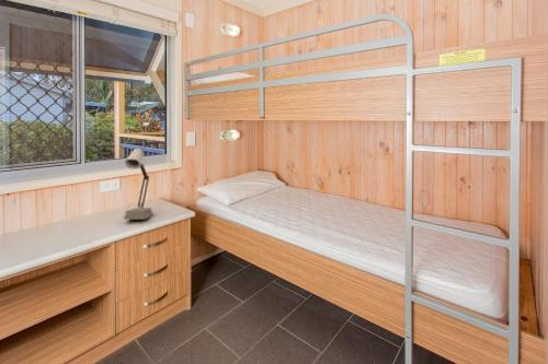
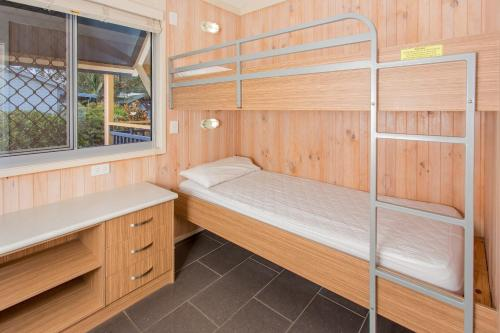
- desk lamp [123,145,153,221]
